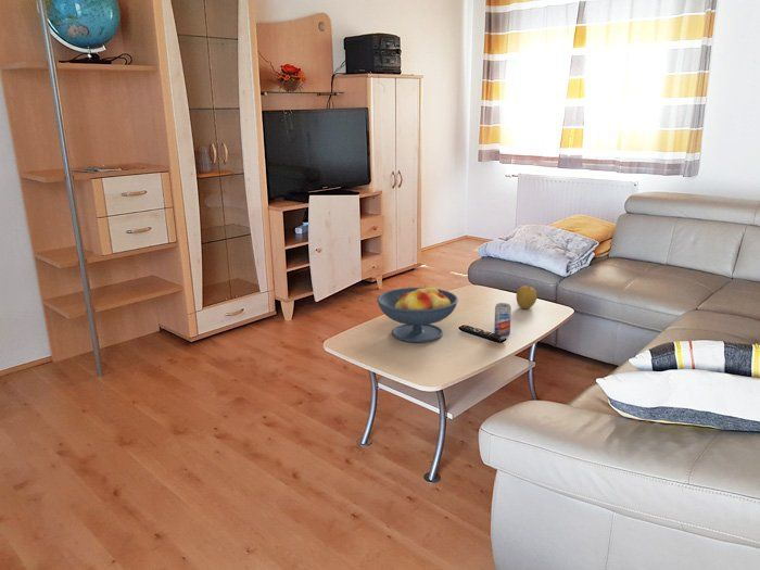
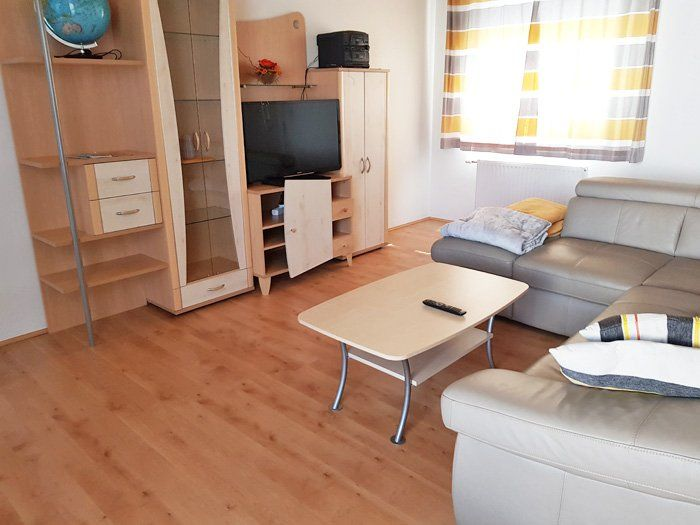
- fruit [516,284,539,309]
- beverage can [493,302,512,337]
- fruit bowl [376,283,459,343]
